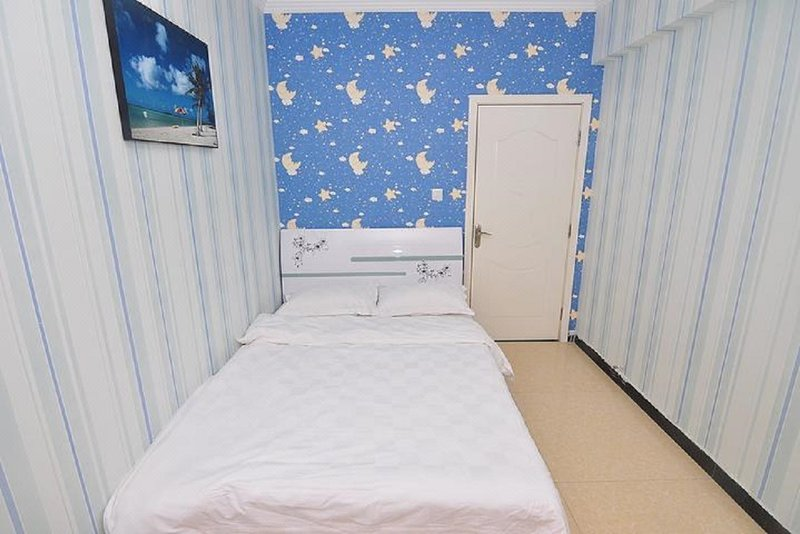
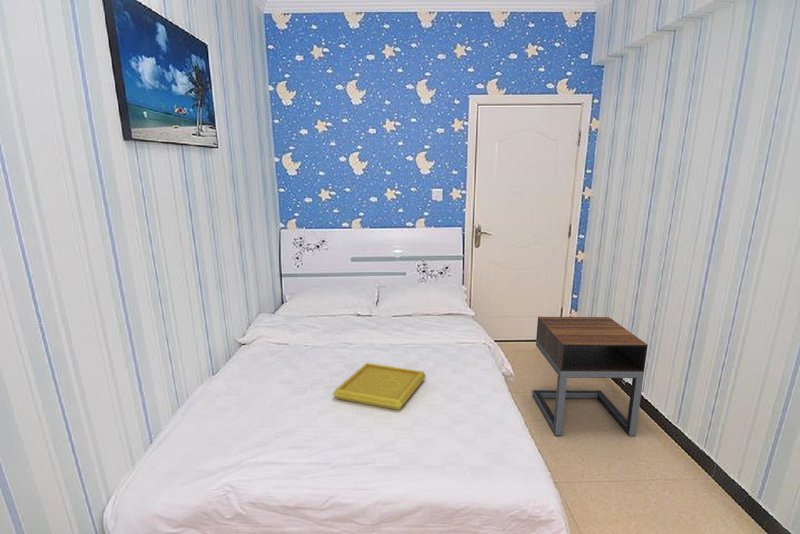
+ nightstand [531,316,649,437]
+ serving tray [333,362,426,411]
